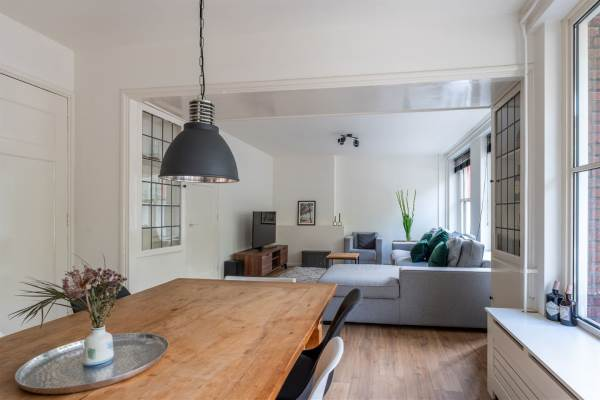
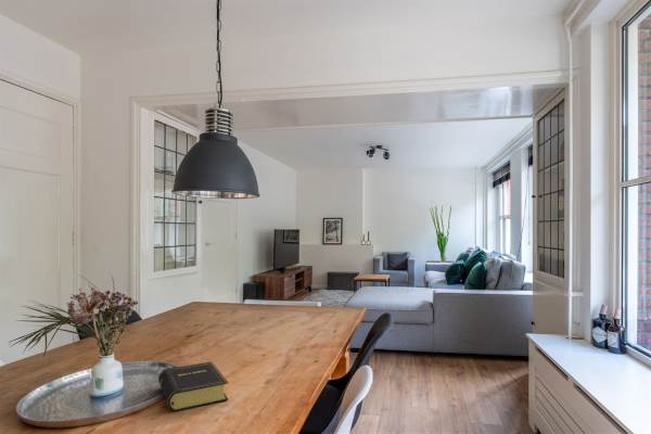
+ book [157,361,229,412]
